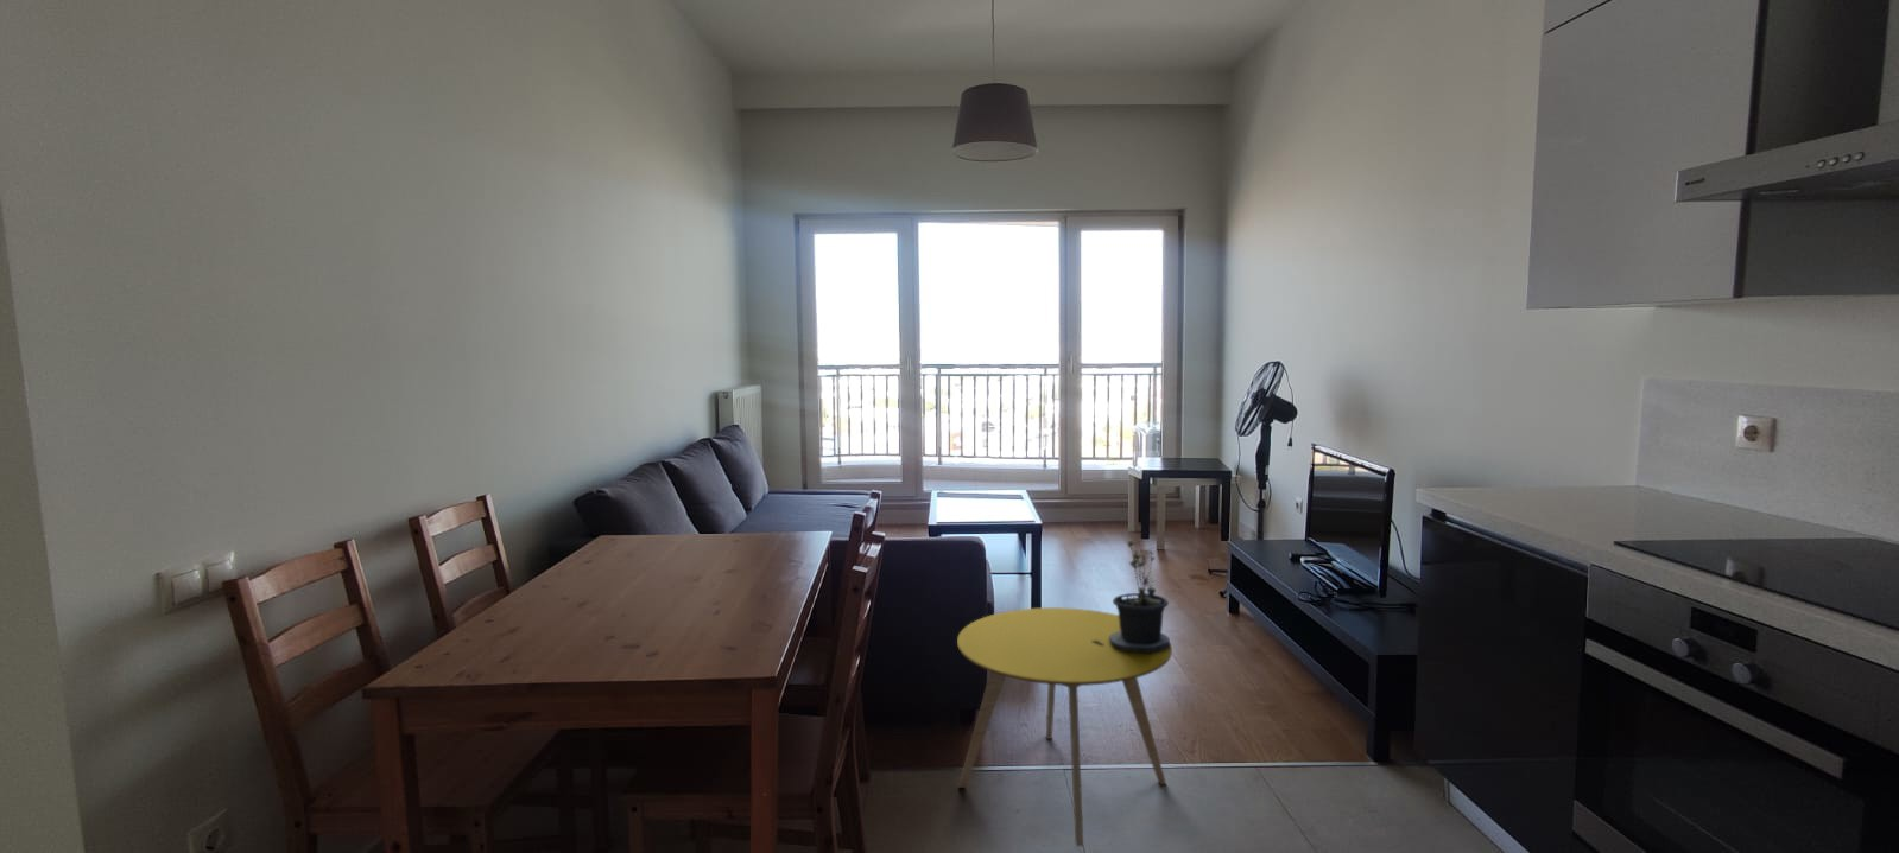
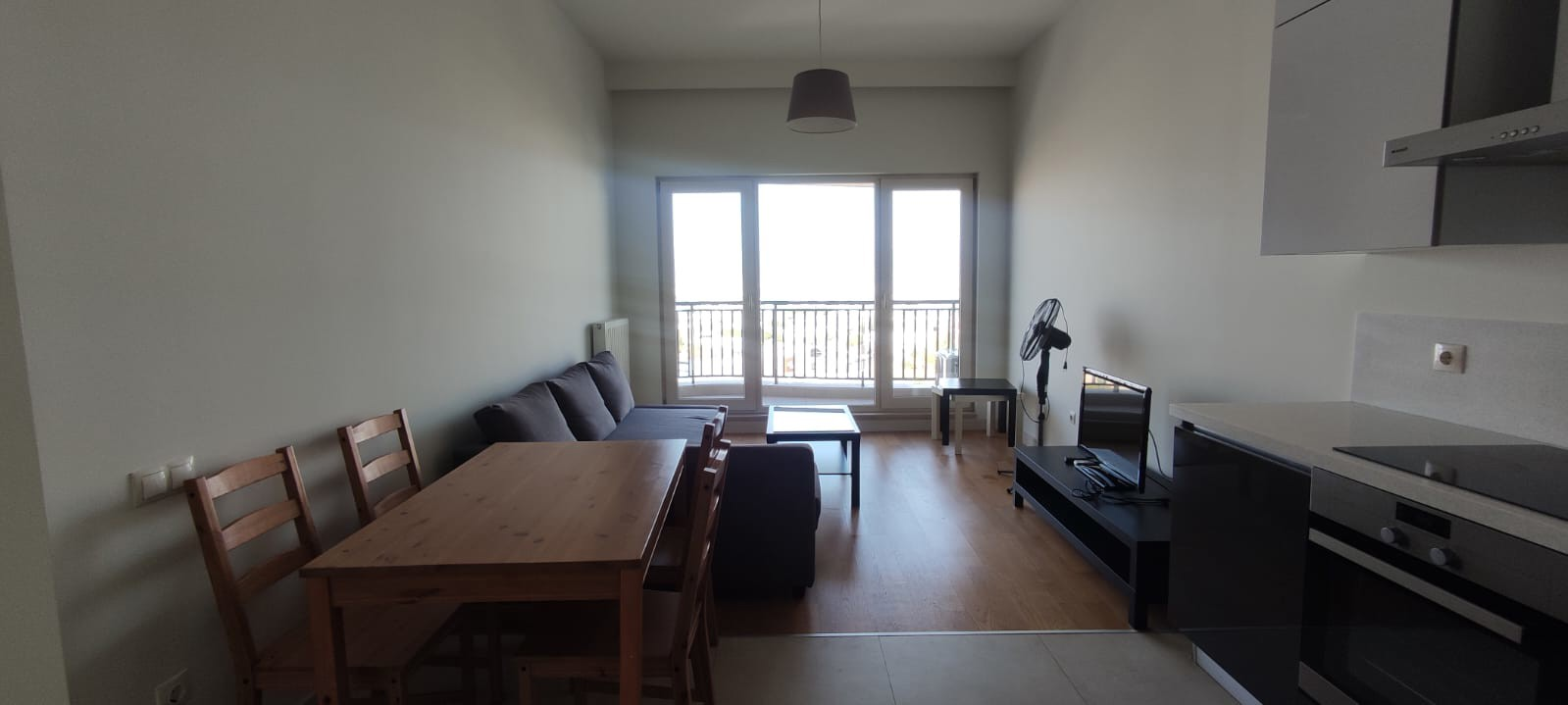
- potted plant [1091,538,1172,655]
- side table [956,606,1174,847]
